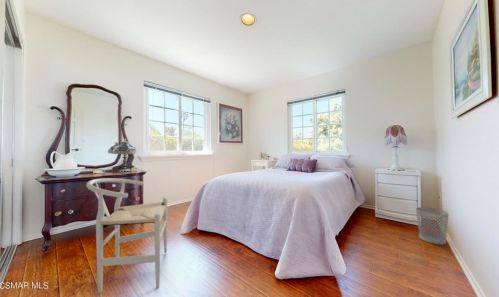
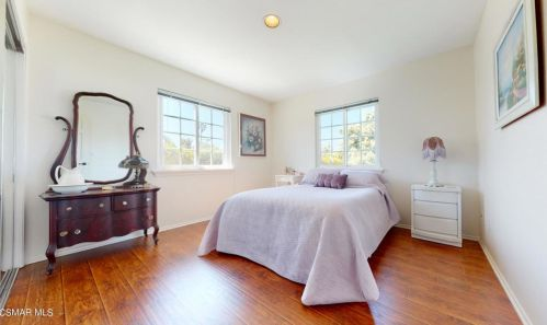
- wastebasket [415,206,450,245]
- chair [85,177,168,294]
